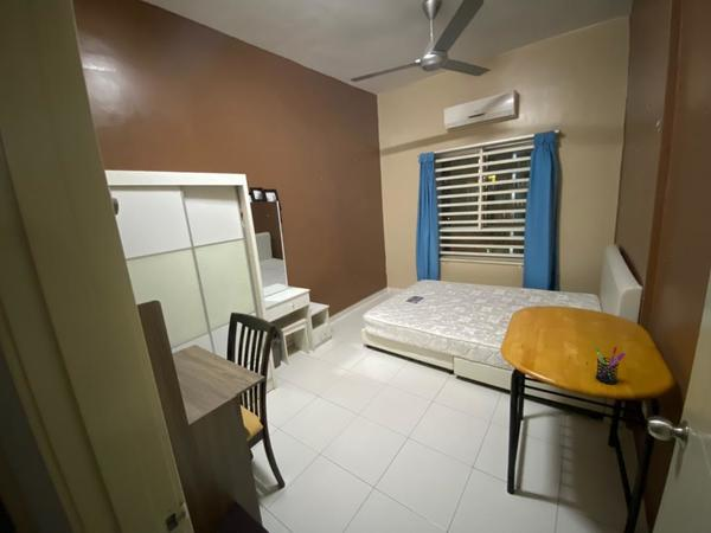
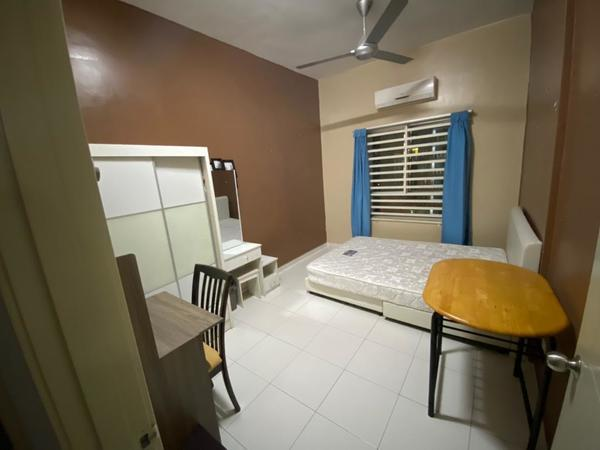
- pen holder [595,346,627,385]
